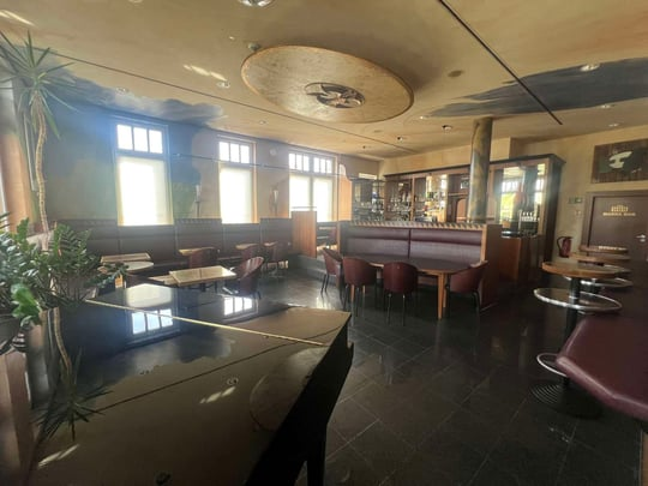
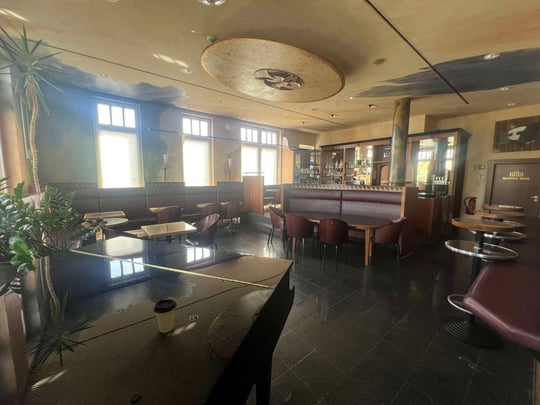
+ coffee cup [153,298,178,334]
